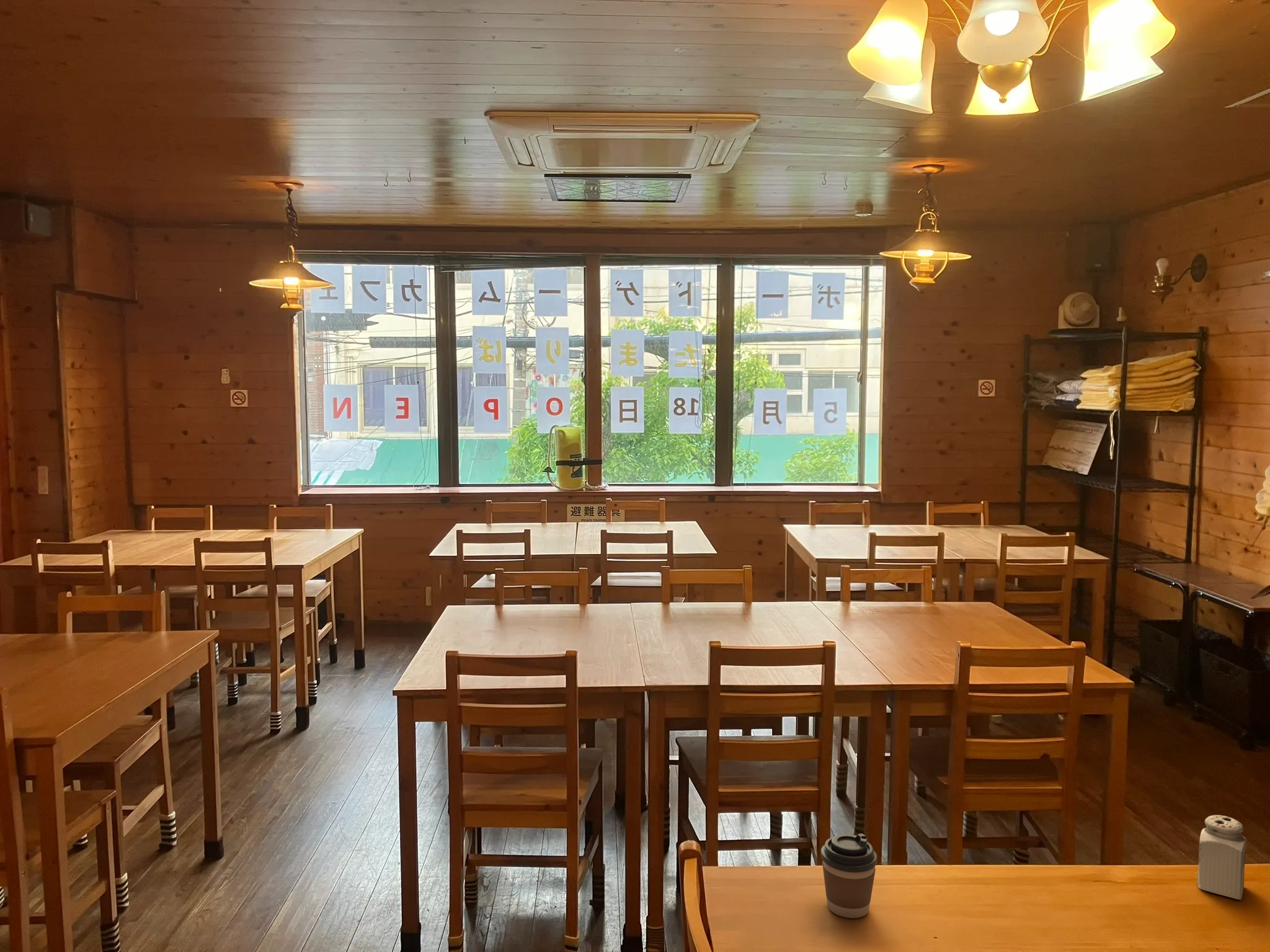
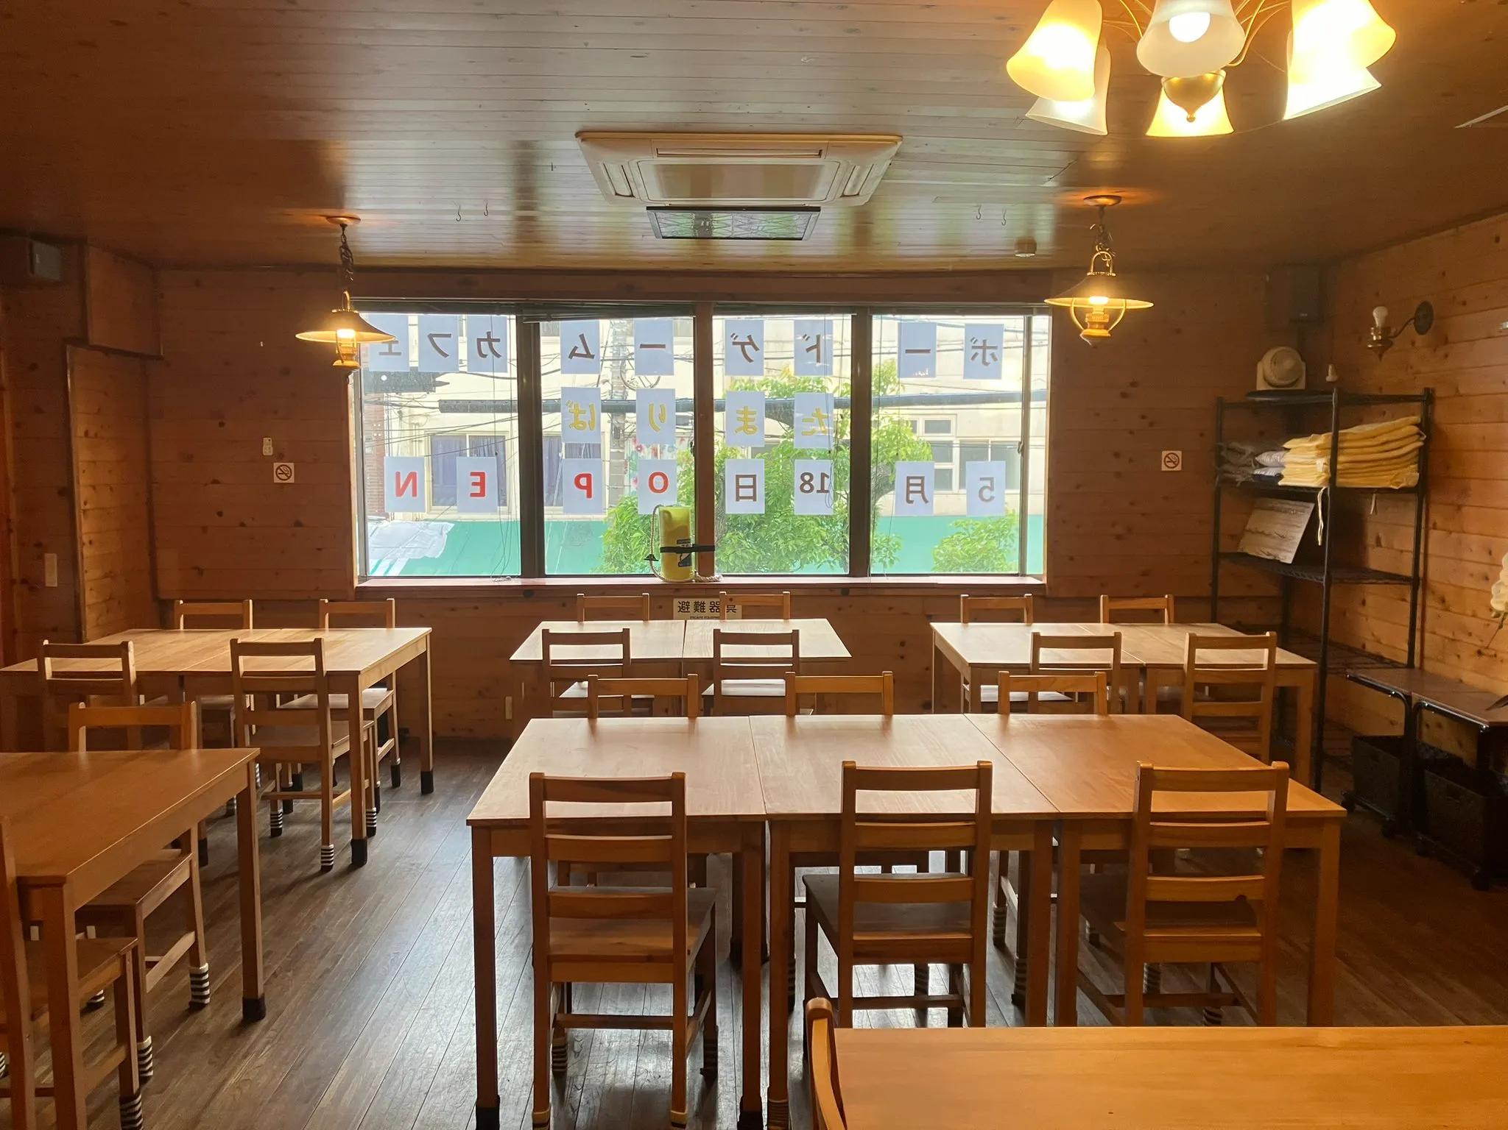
- coffee cup [820,833,878,919]
- salt shaker [1197,814,1247,901]
